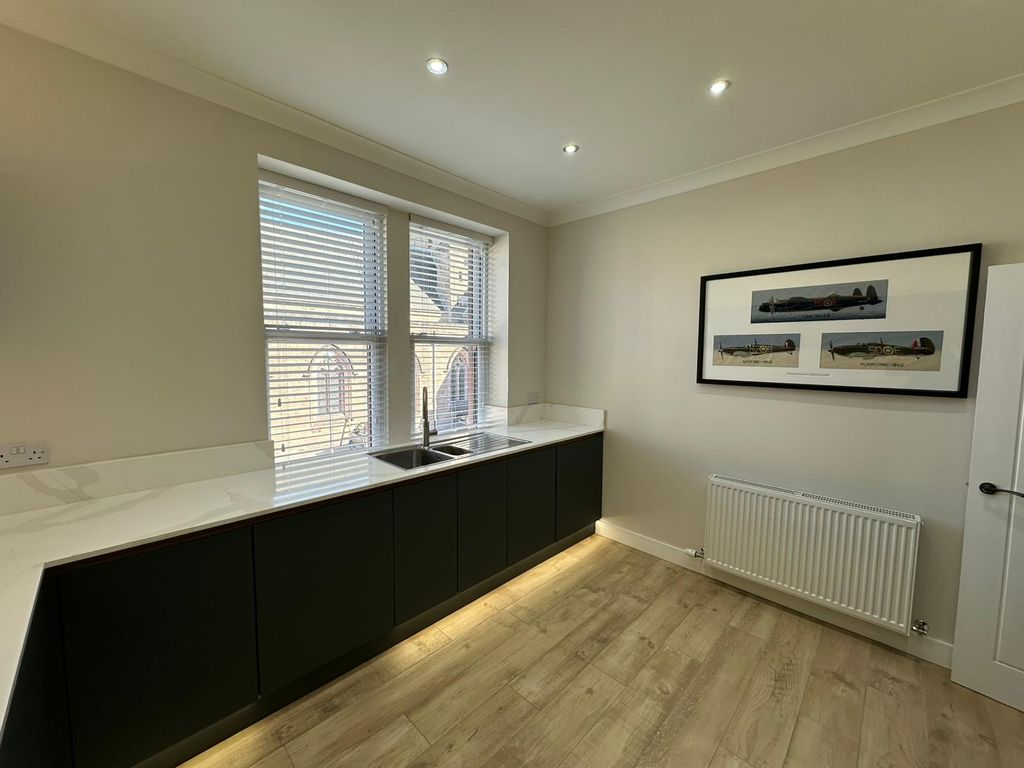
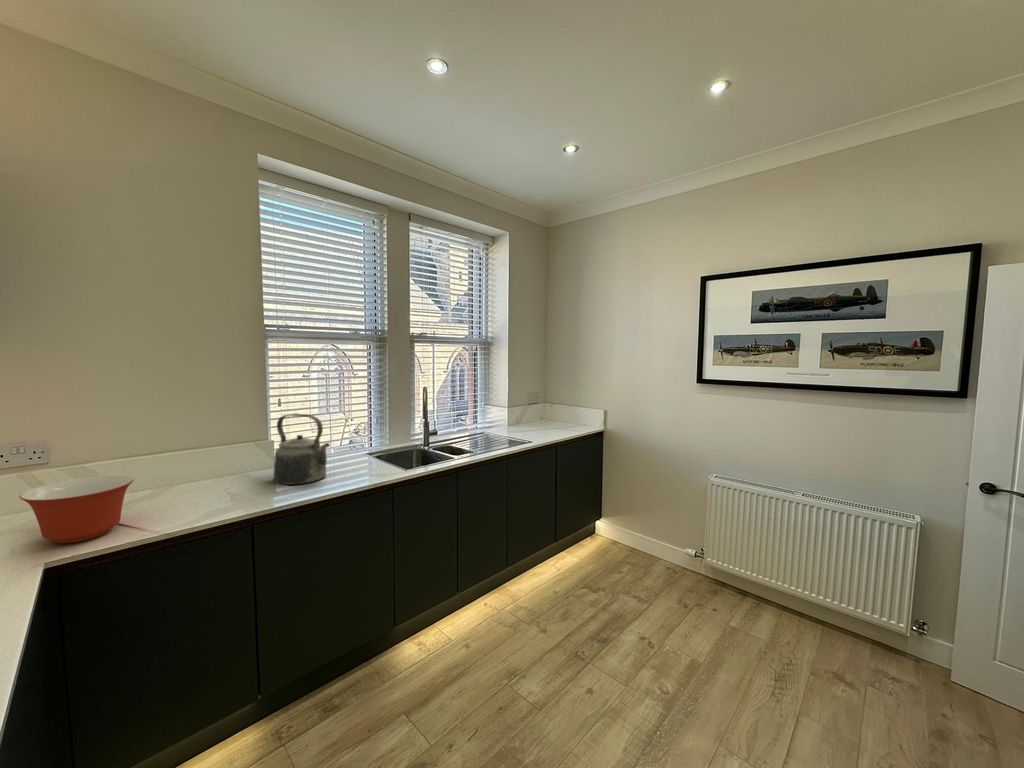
+ mixing bowl [19,474,135,544]
+ kettle [273,413,331,486]
